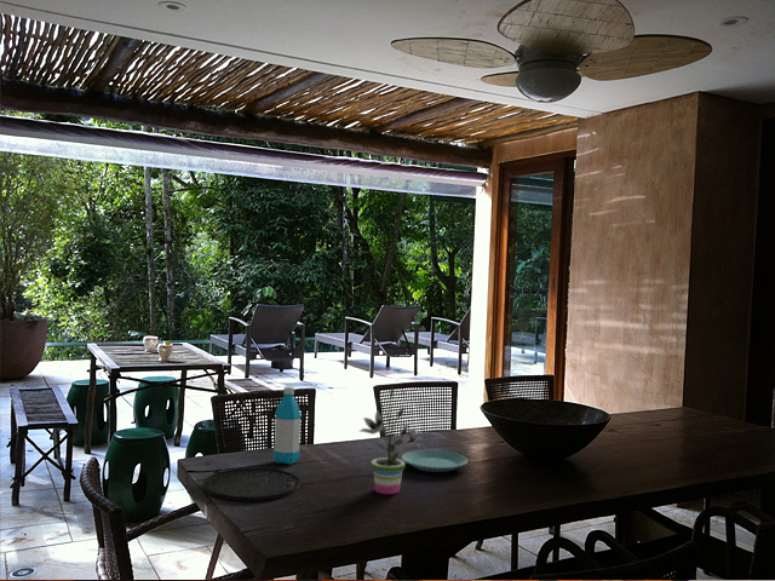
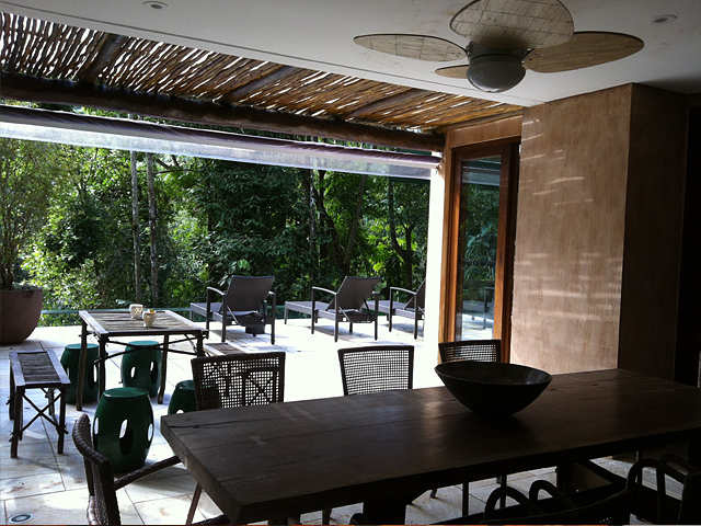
- plate [401,449,469,473]
- water bottle [272,386,303,465]
- potted plant [357,386,425,495]
- plate [202,467,302,502]
